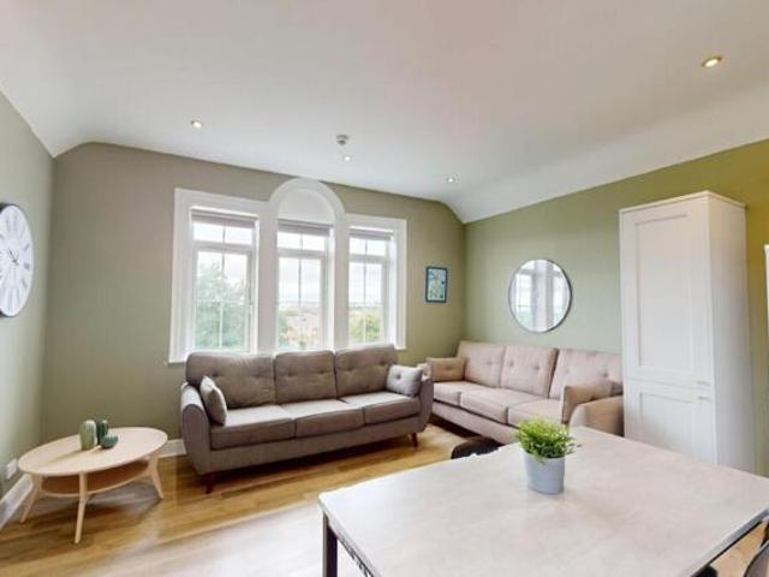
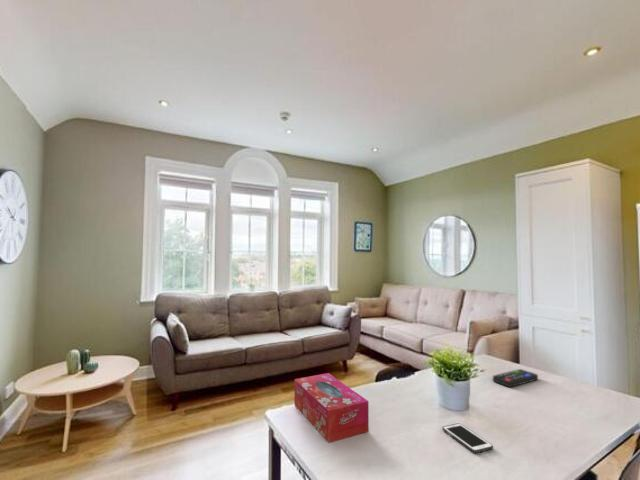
+ tissue box [293,372,370,444]
+ remote control [492,368,539,388]
+ cell phone [442,422,494,454]
